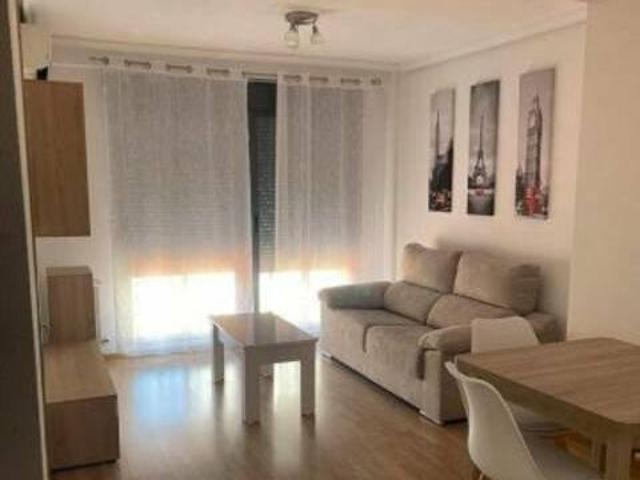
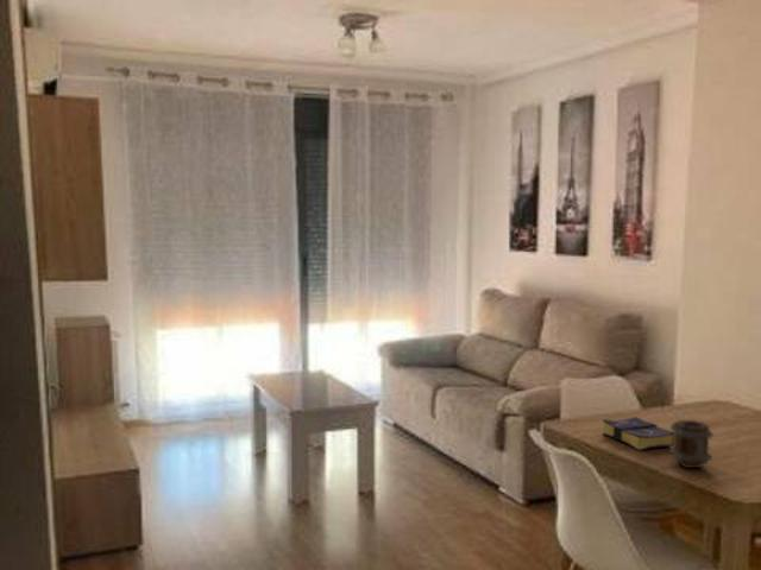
+ book [602,416,674,452]
+ mug [668,419,713,469]
